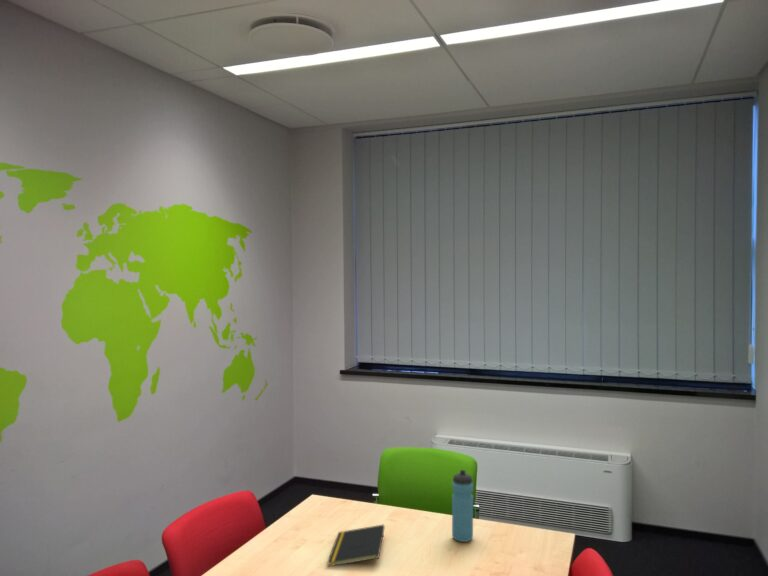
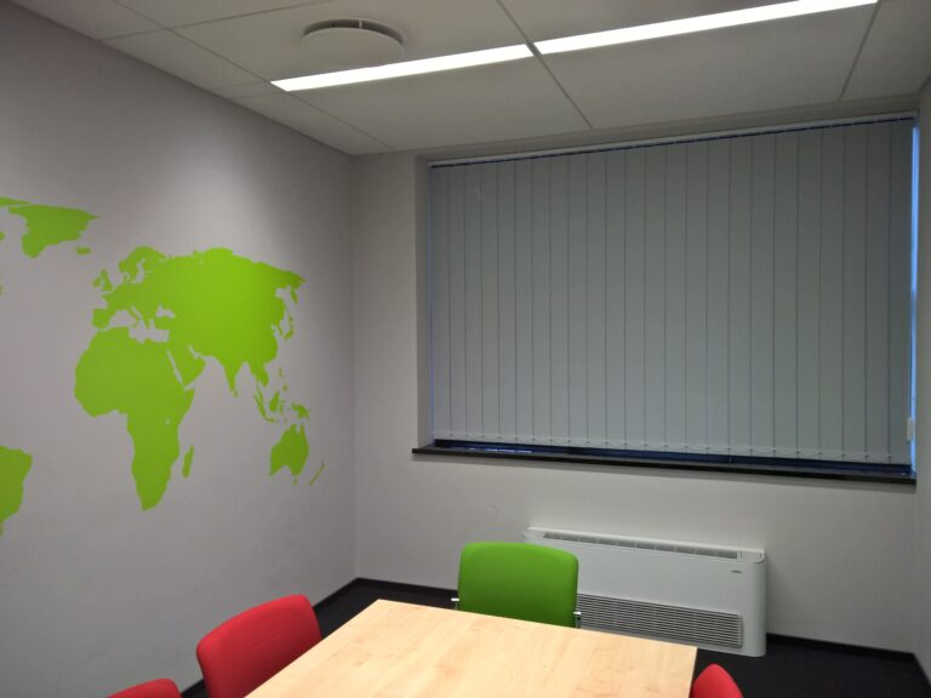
- water bottle [451,469,474,543]
- notepad [326,524,386,567]
